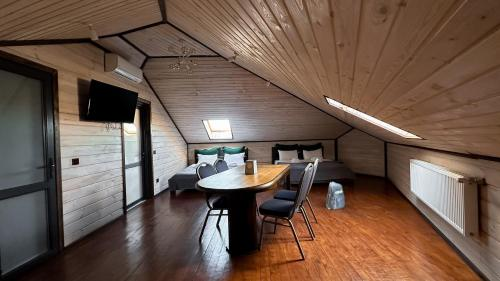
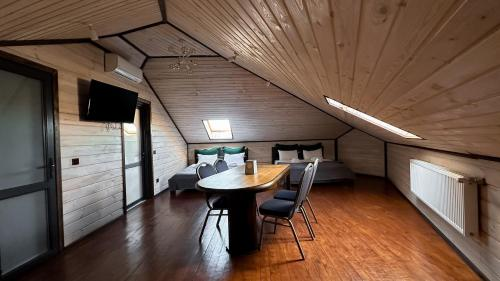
- backpack [325,181,346,210]
